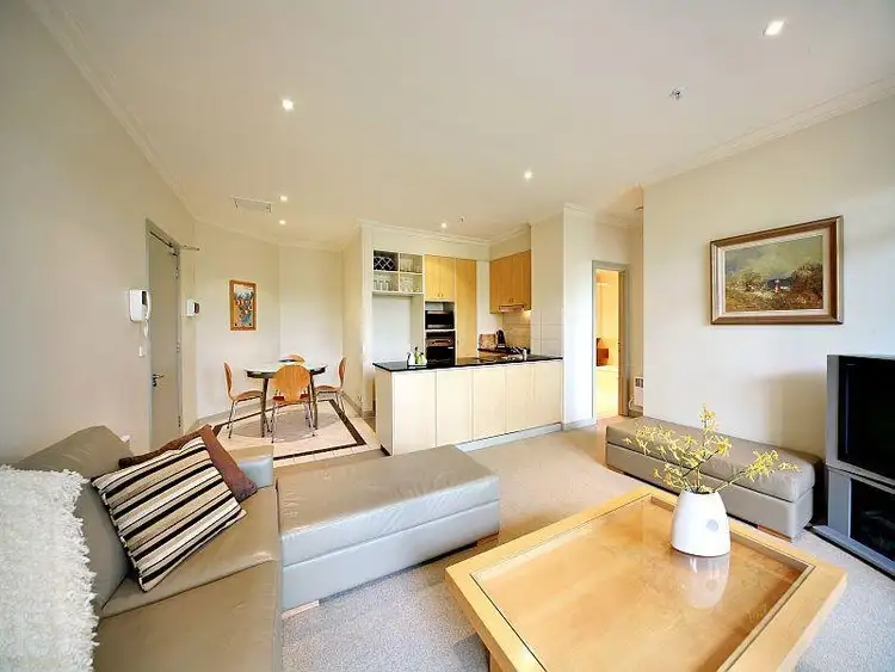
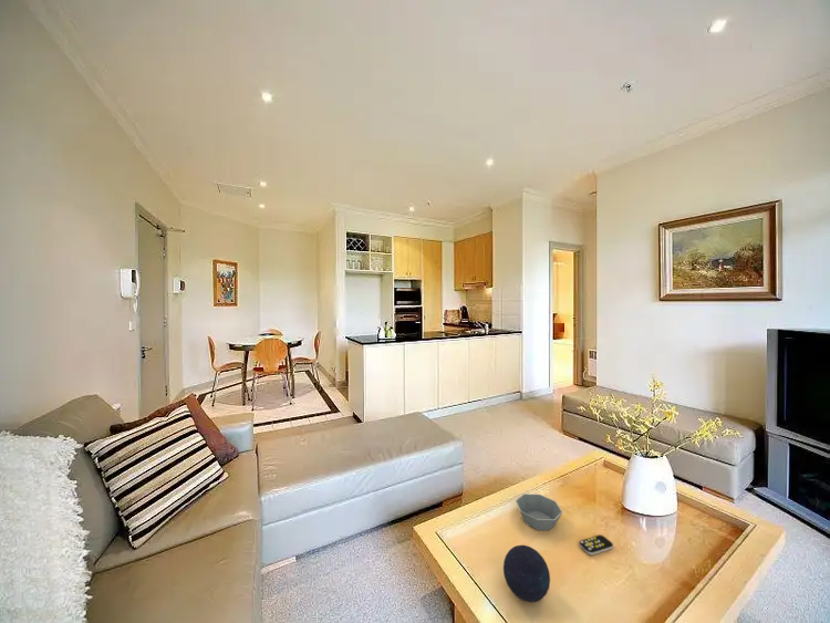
+ remote control [578,533,614,555]
+ bowl [515,492,563,531]
+ decorative orb [502,544,551,603]
